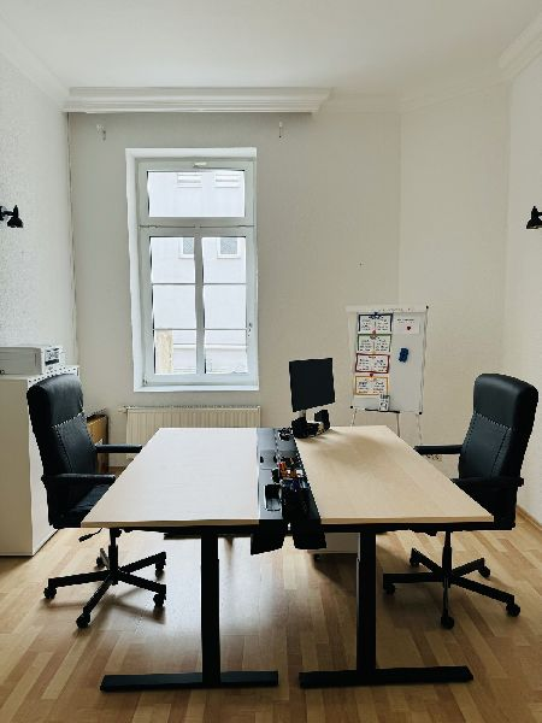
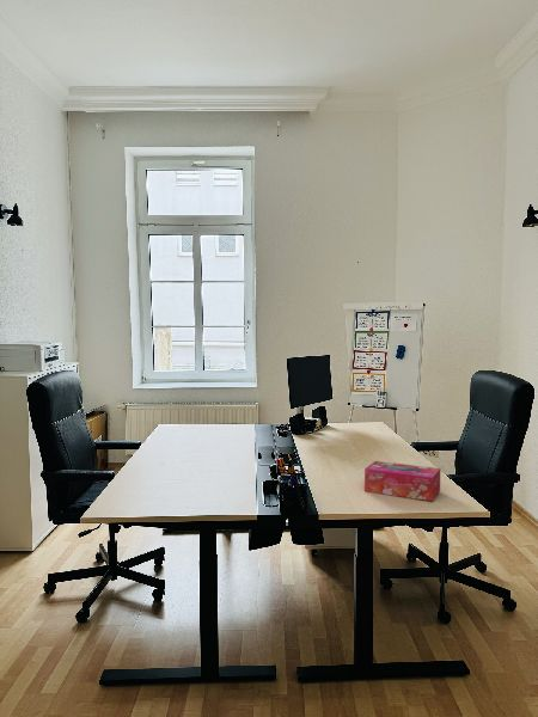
+ tissue box [363,460,441,502]
